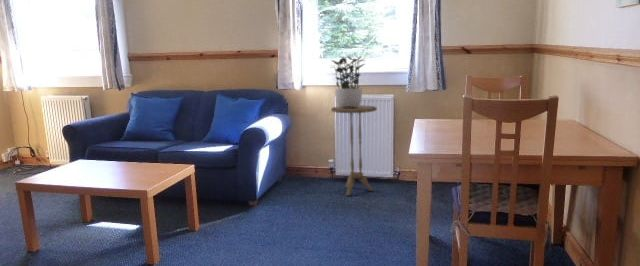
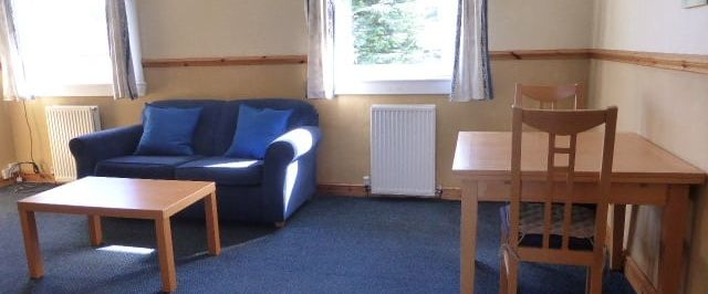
- potted plant [329,53,366,107]
- side table [330,104,378,197]
